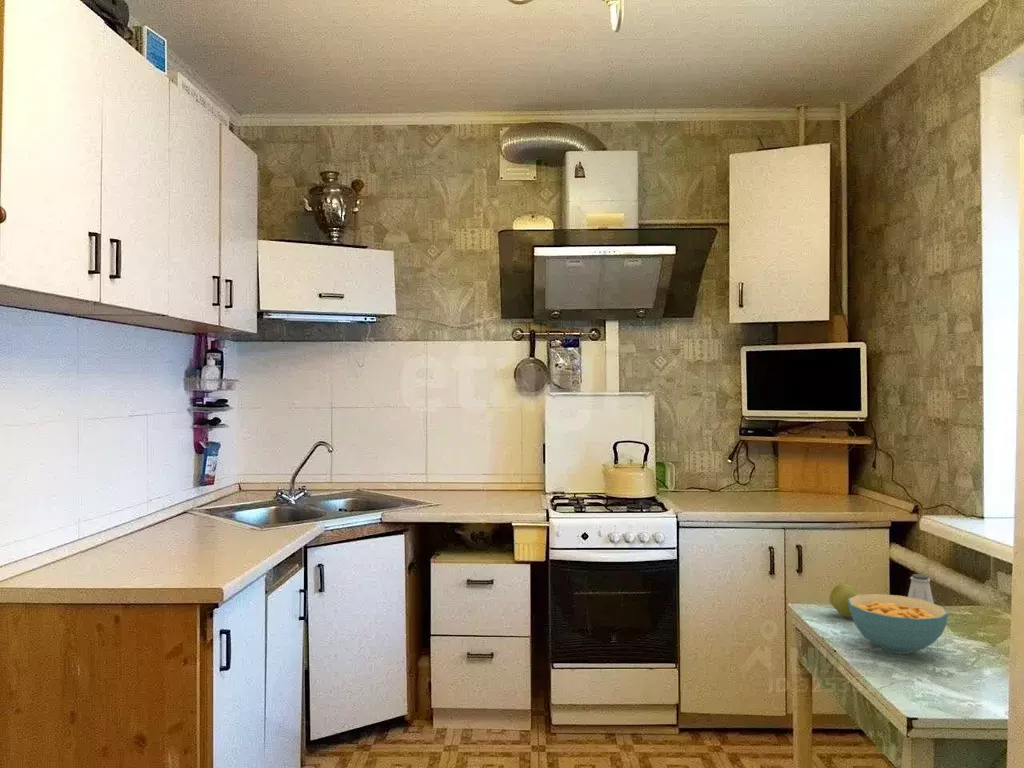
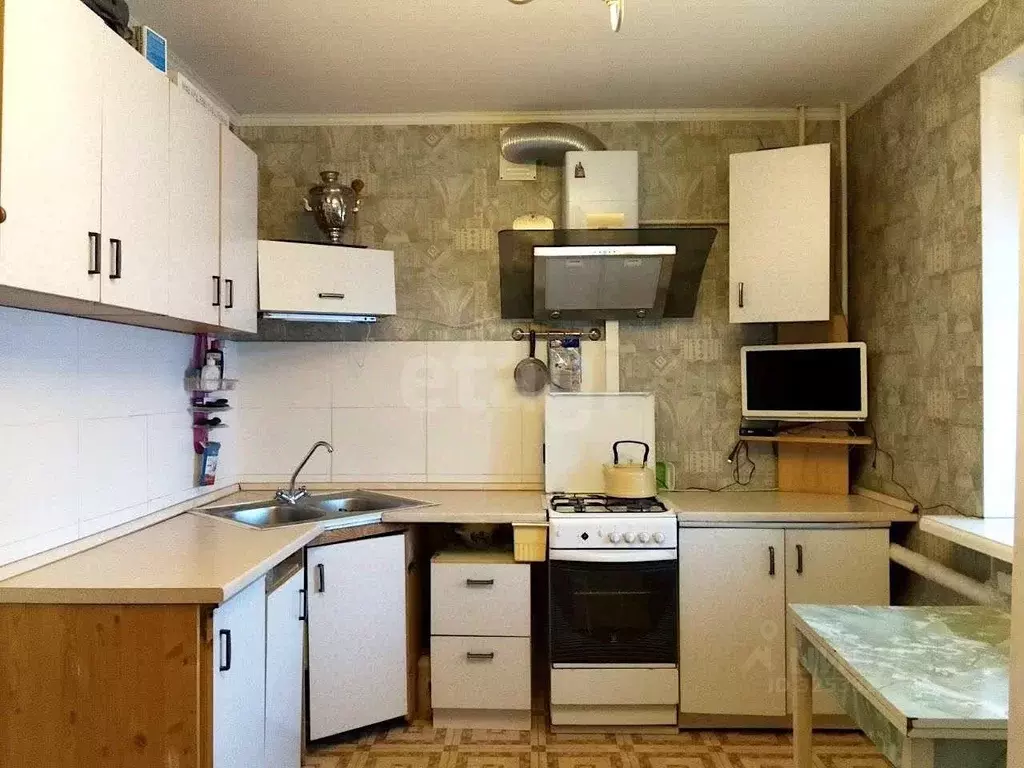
- cereal bowl [848,593,949,655]
- apple [829,583,863,618]
- saltshaker [907,573,935,604]
